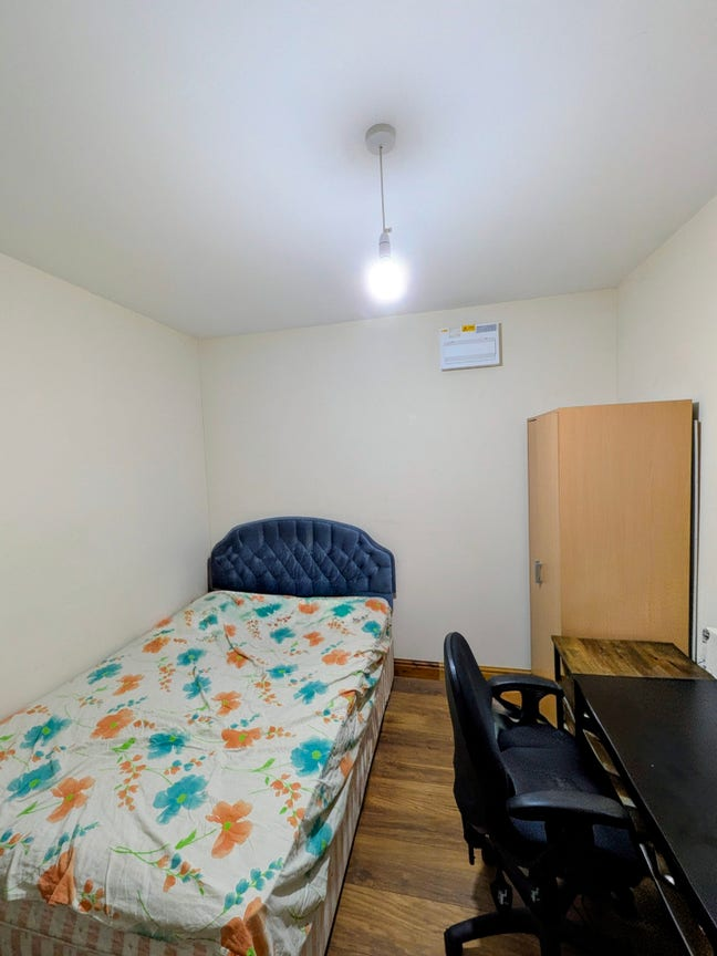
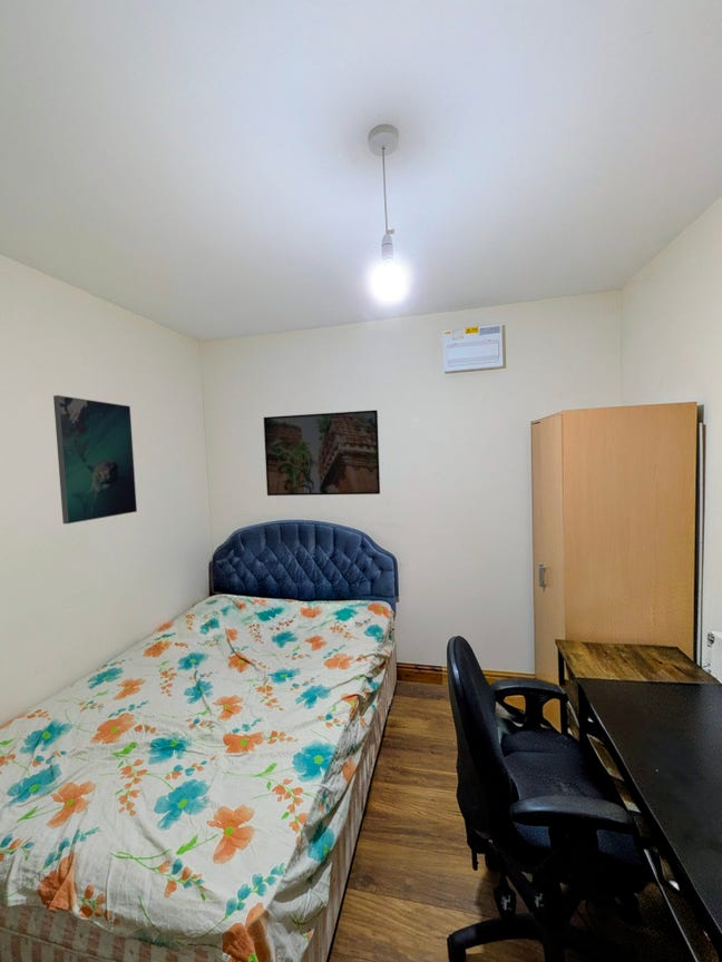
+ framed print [263,409,381,497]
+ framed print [52,394,138,524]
